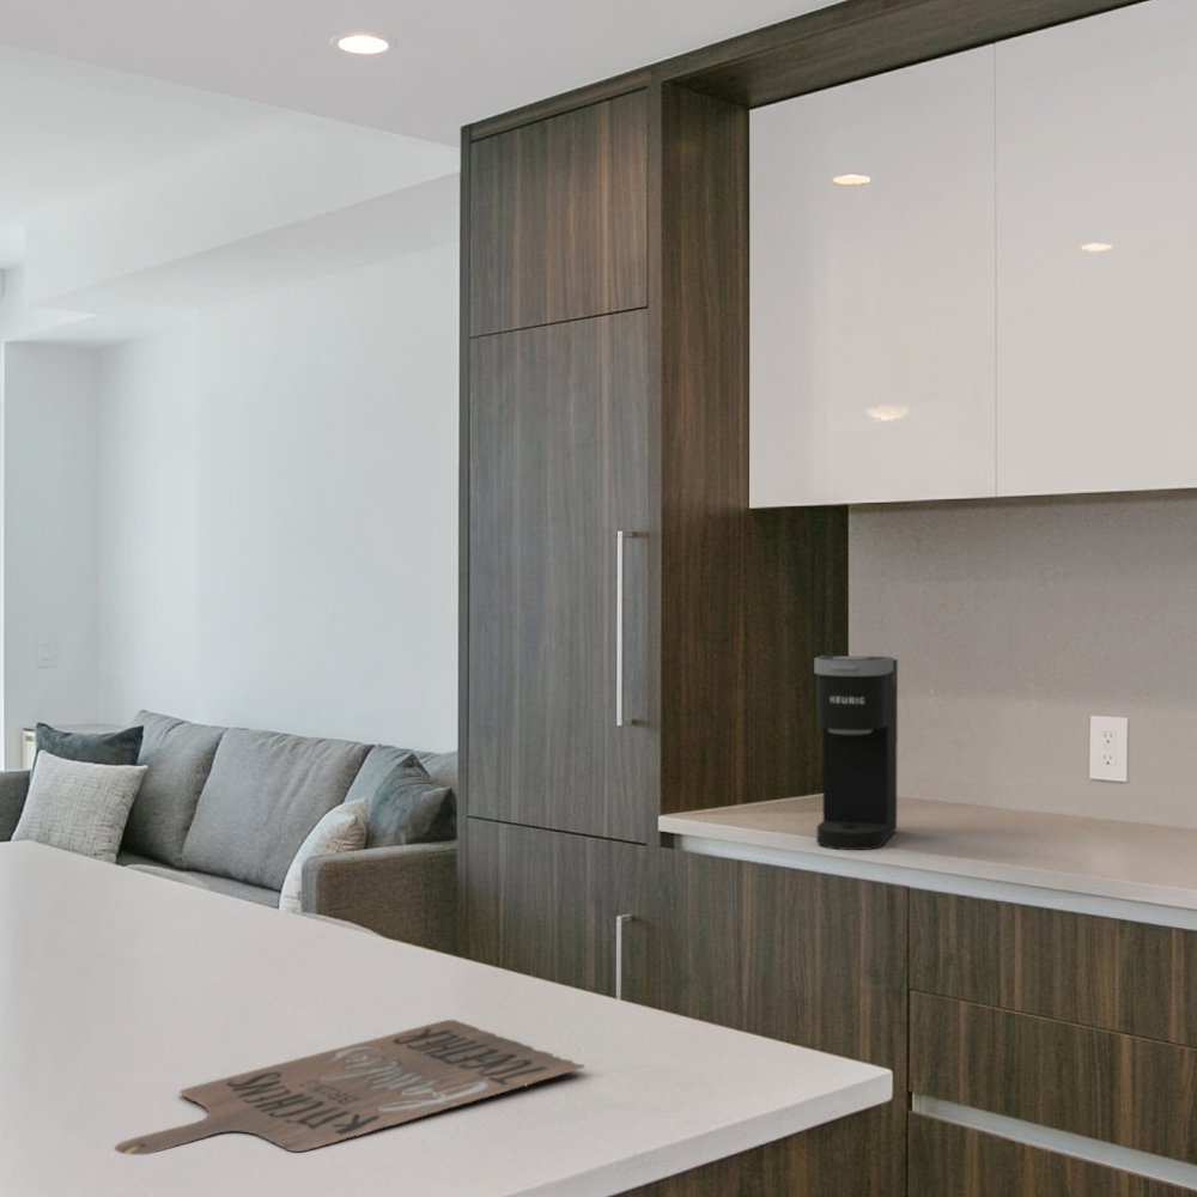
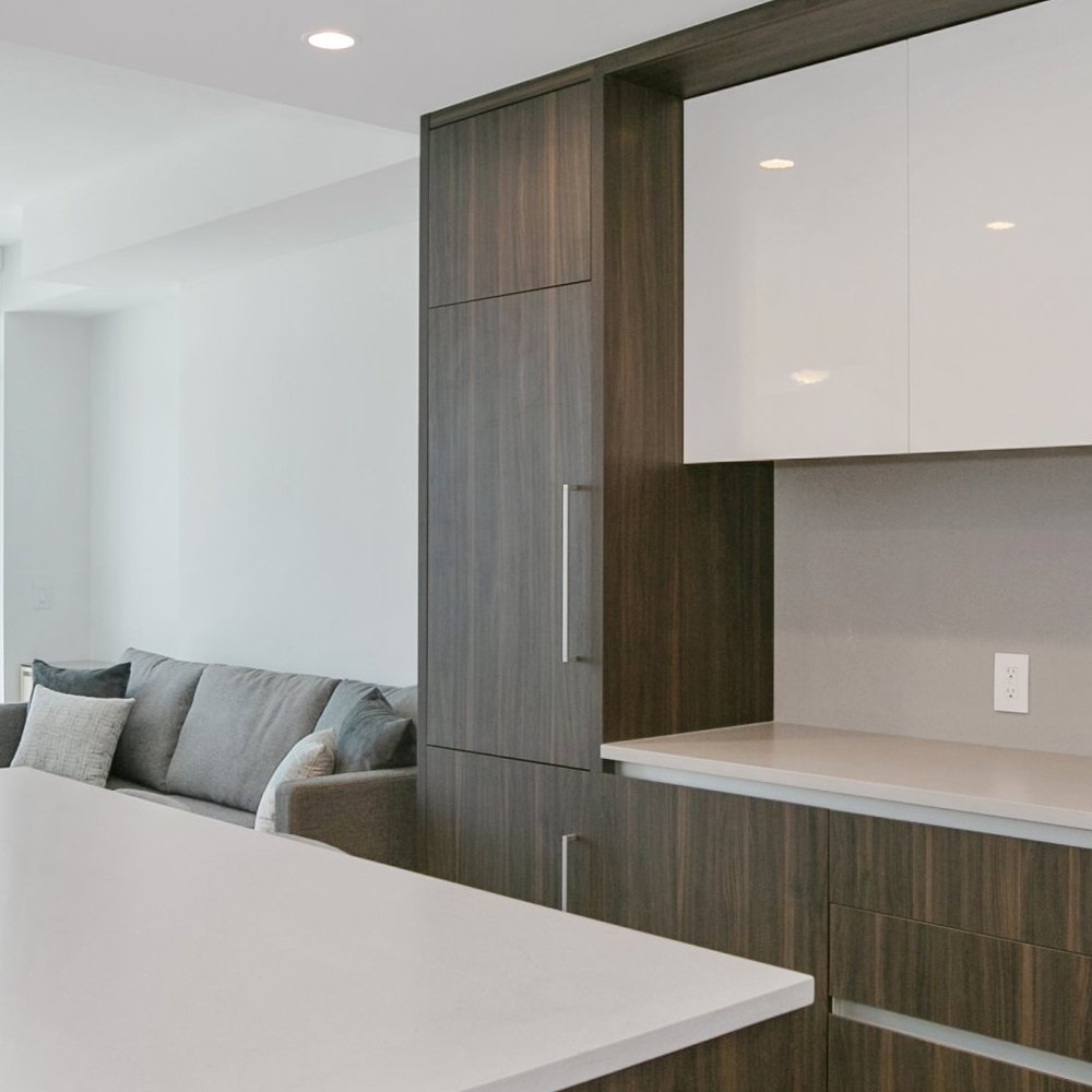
- home sign [114,1019,585,1156]
- coffee maker [813,655,899,851]
